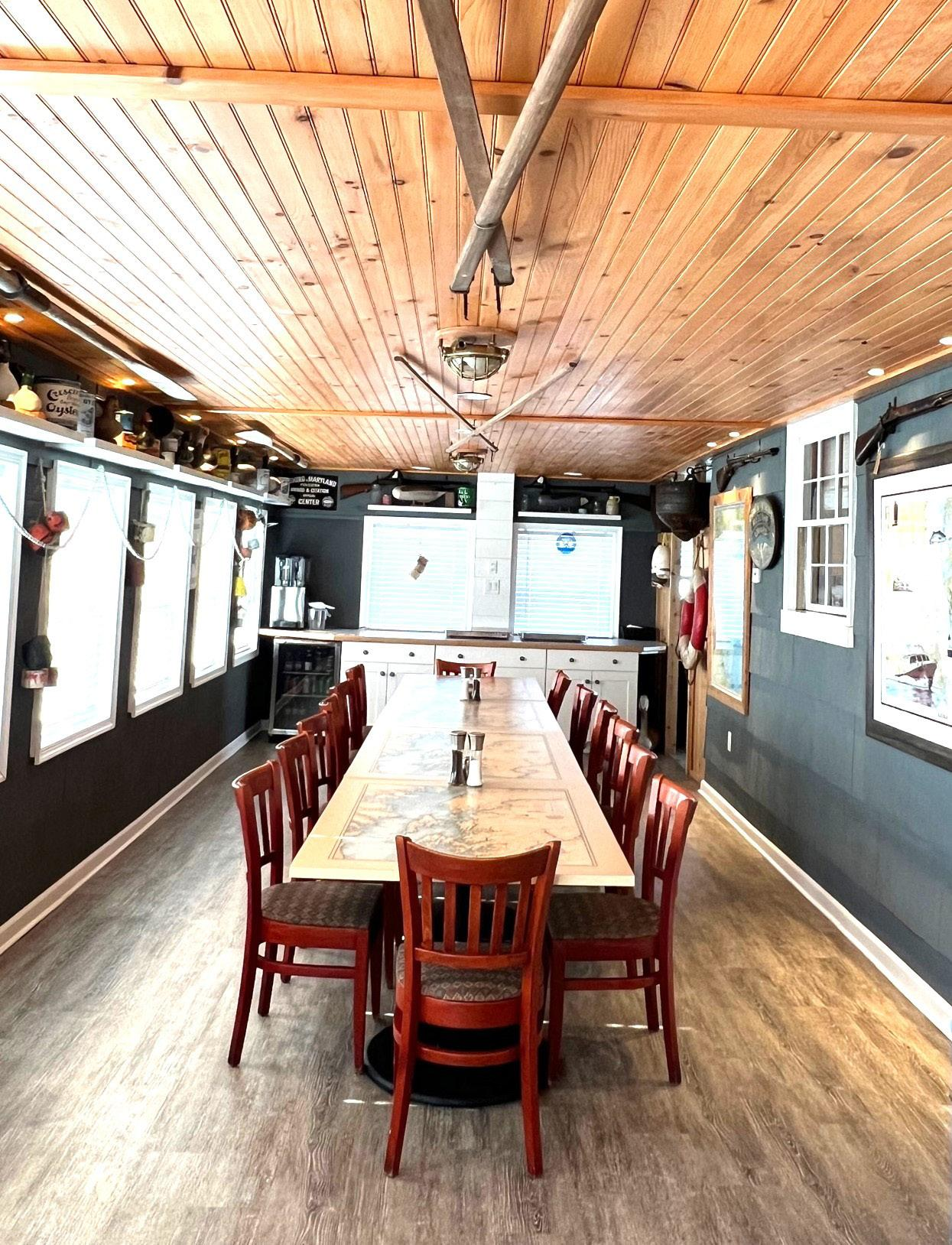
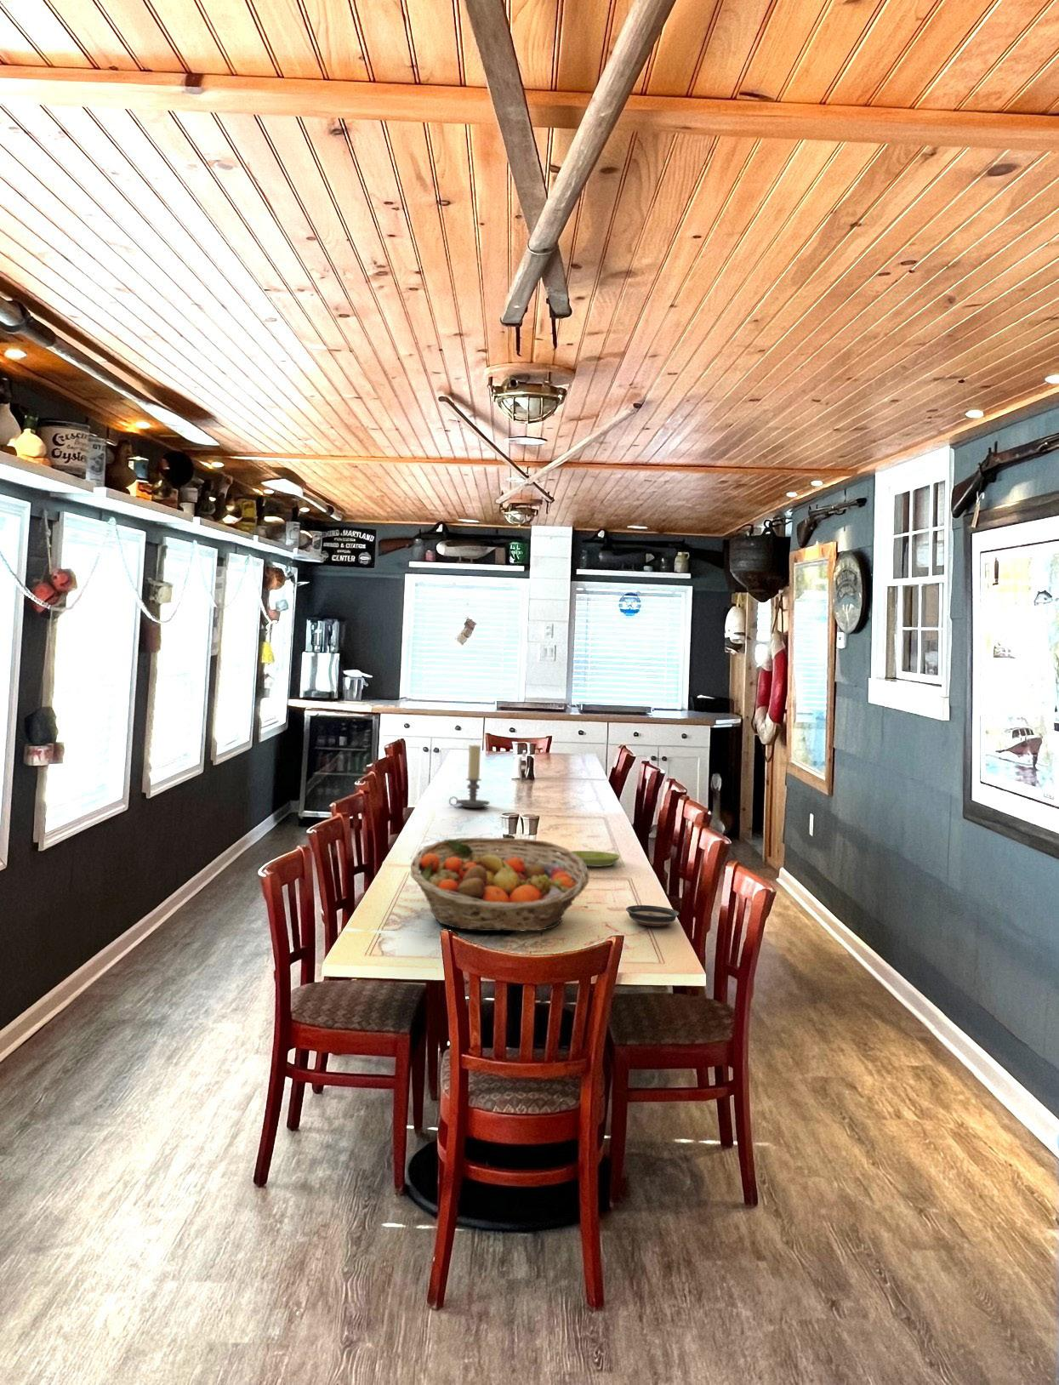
+ fruit basket [409,838,591,932]
+ saucer [625,904,680,928]
+ saucer [571,850,621,867]
+ candle holder [448,743,491,809]
